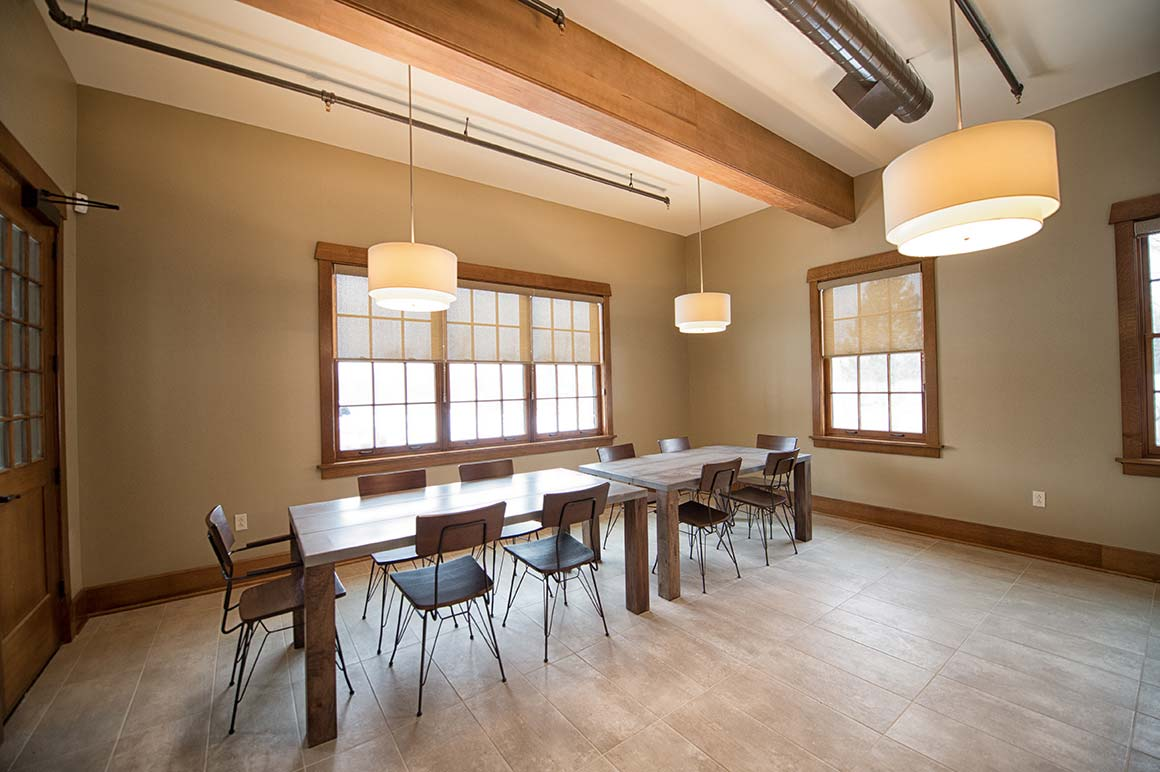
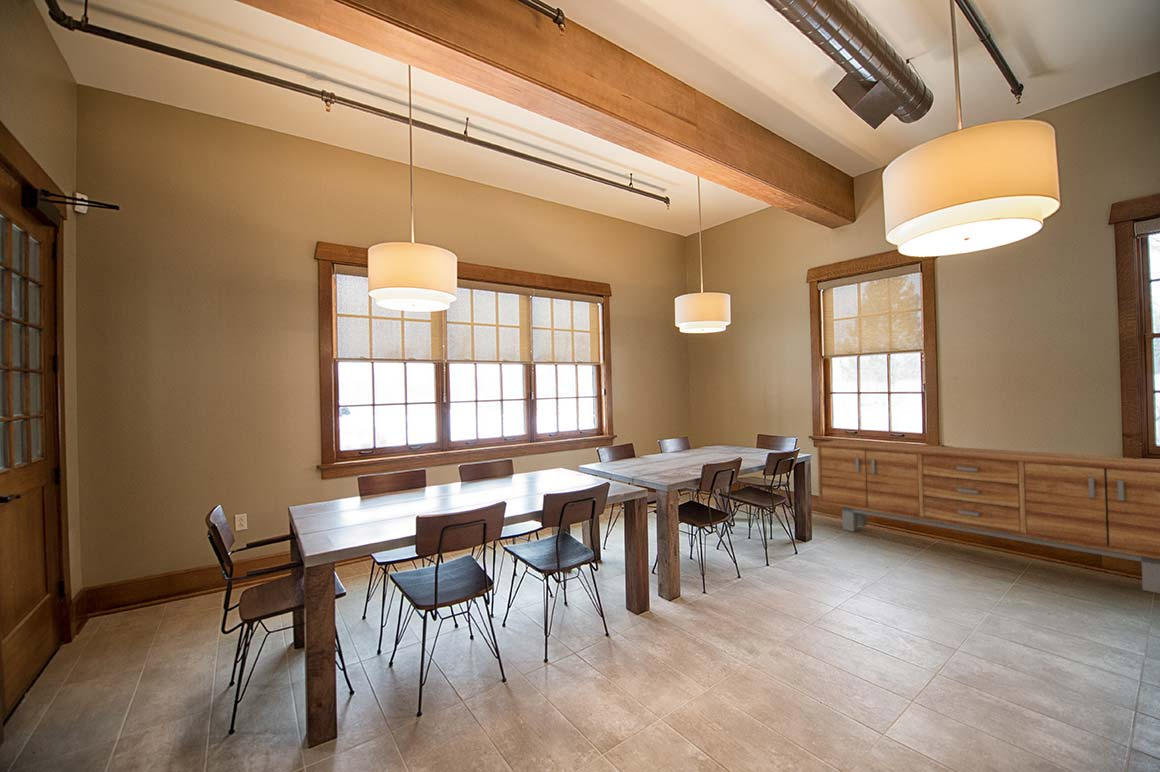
+ sideboard [816,439,1160,594]
